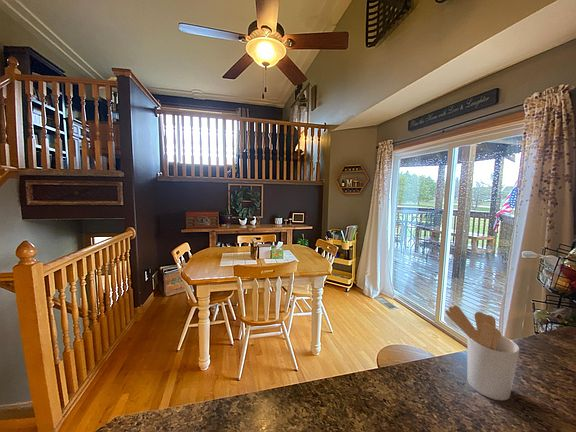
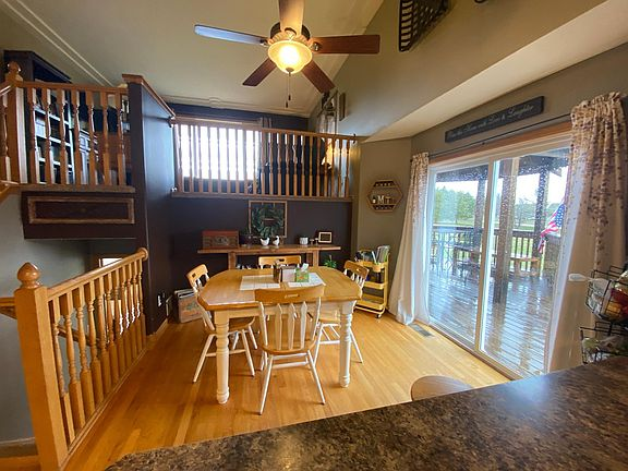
- utensil holder [444,305,520,401]
